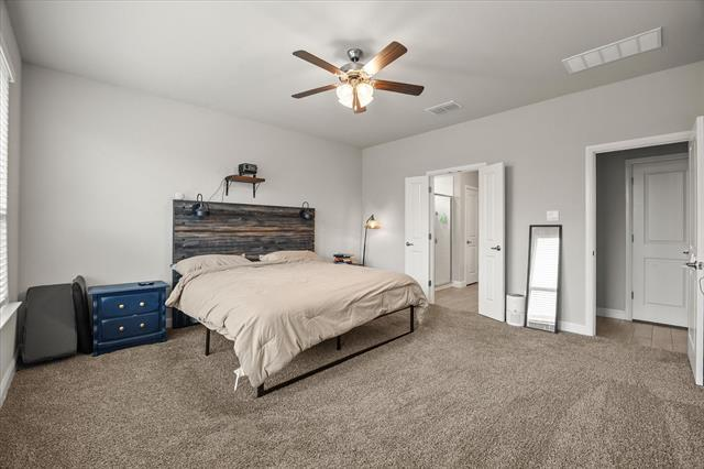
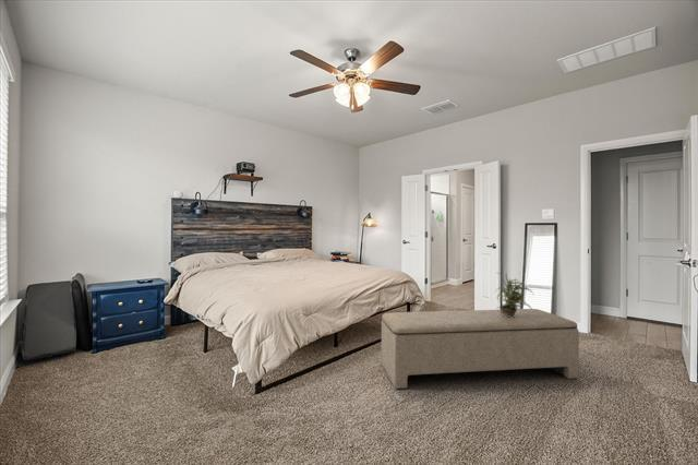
+ bench [381,308,580,390]
+ potted plant [494,272,534,318]
